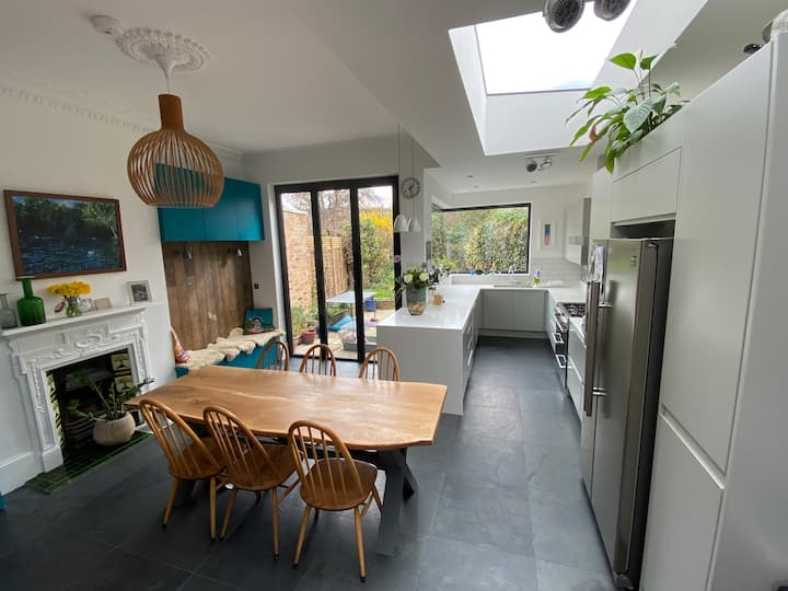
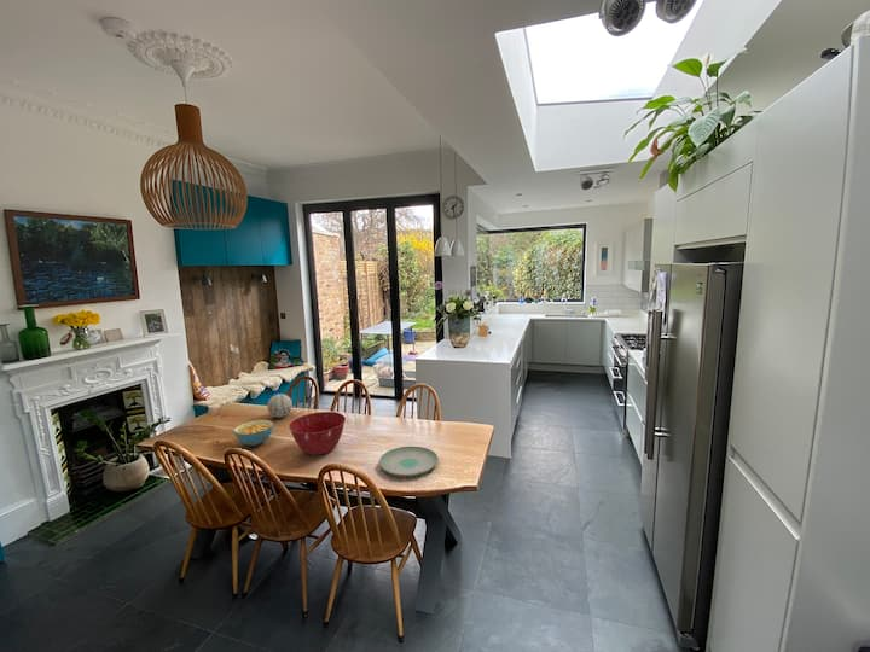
+ mixing bowl [288,411,347,456]
+ decorative ball [266,392,294,419]
+ plate [378,446,439,478]
+ cereal bowl [232,419,274,447]
